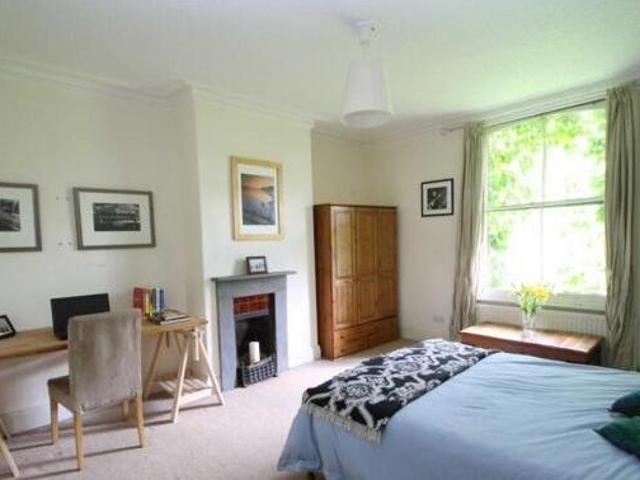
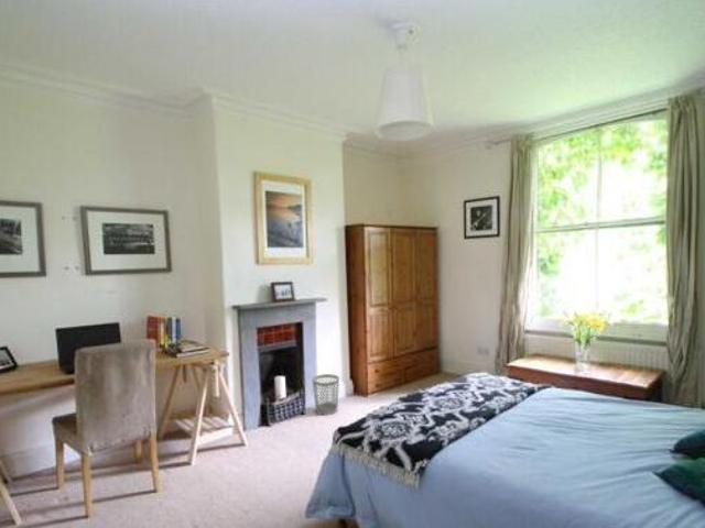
+ wastebasket [312,373,340,416]
